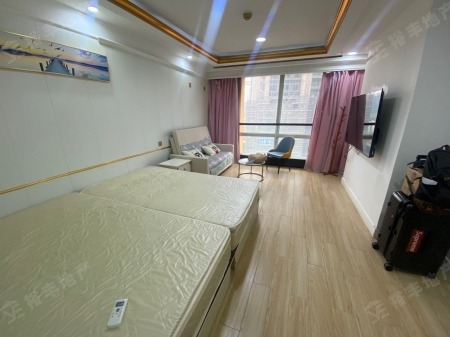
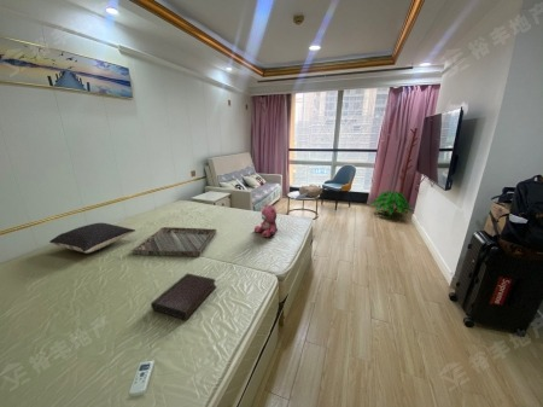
+ book [150,272,217,321]
+ teddy bear [253,203,279,239]
+ tray [132,226,217,257]
+ indoor plant [369,187,413,216]
+ pillow [48,222,136,254]
